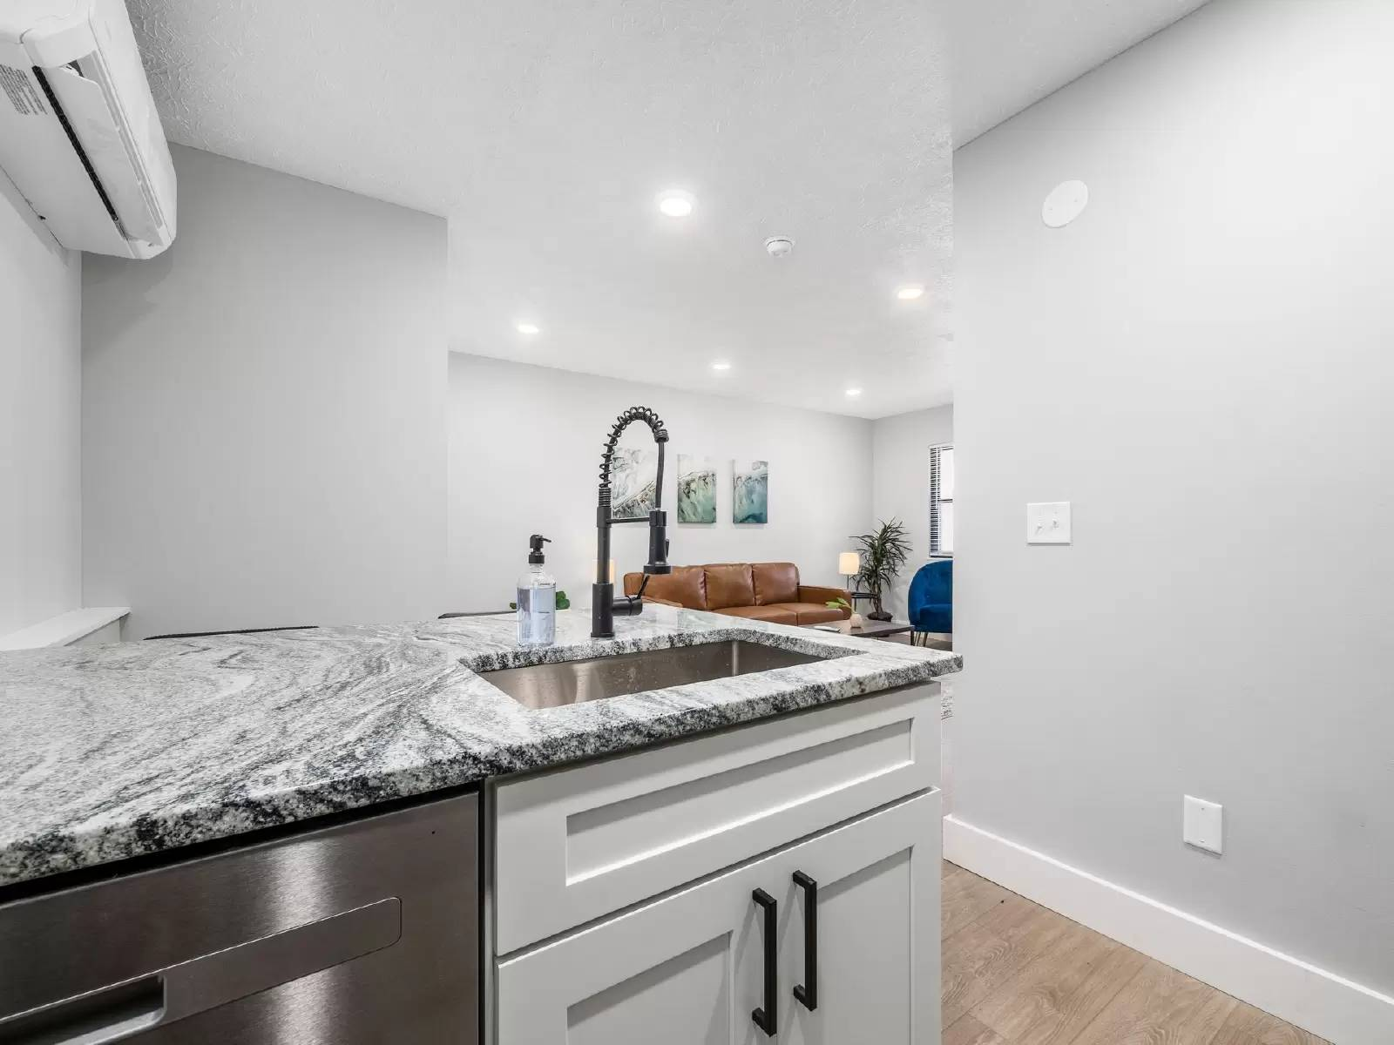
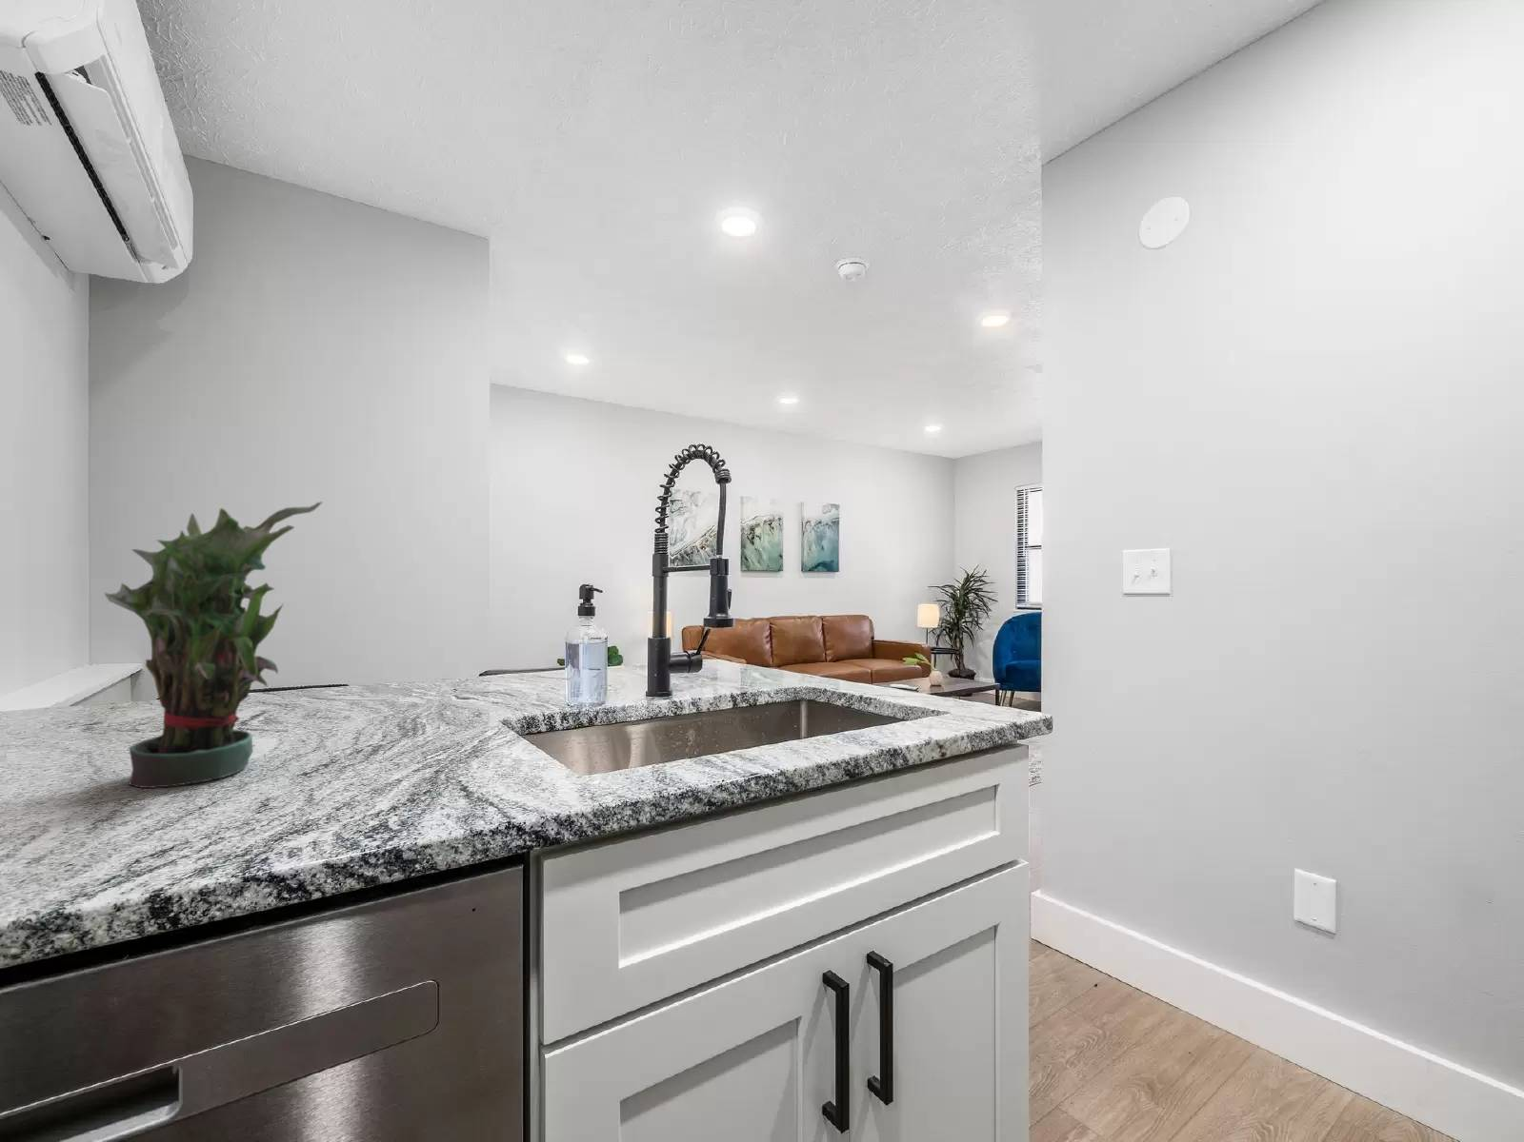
+ potted plant [104,500,324,789]
